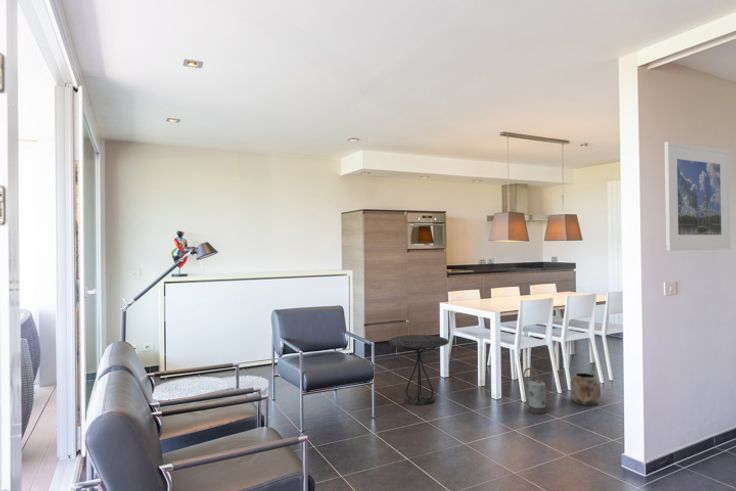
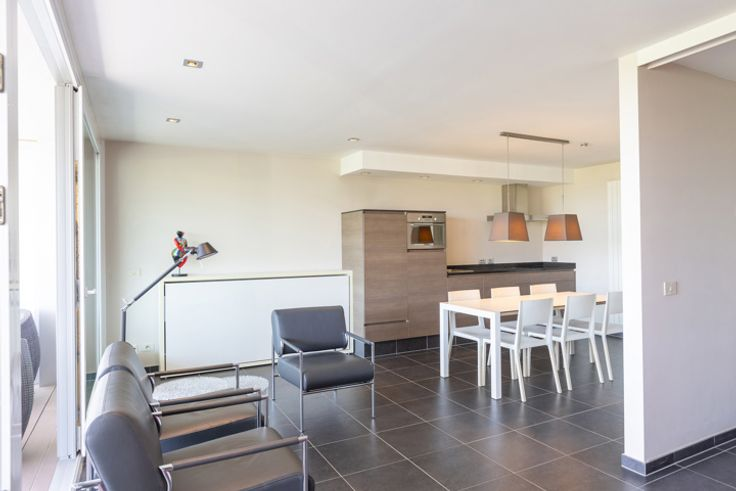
- watering can [522,367,553,415]
- side table [388,334,450,406]
- planter [569,372,602,406]
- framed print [663,141,732,252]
